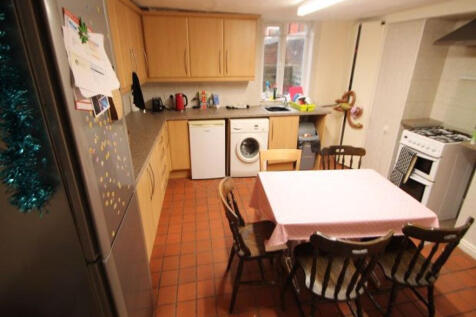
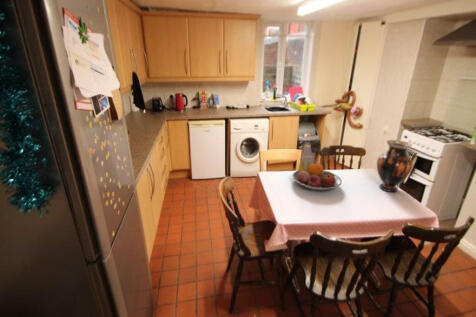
+ vase [376,139,414,193]
+ fruit bowl [291,161,343,191]
